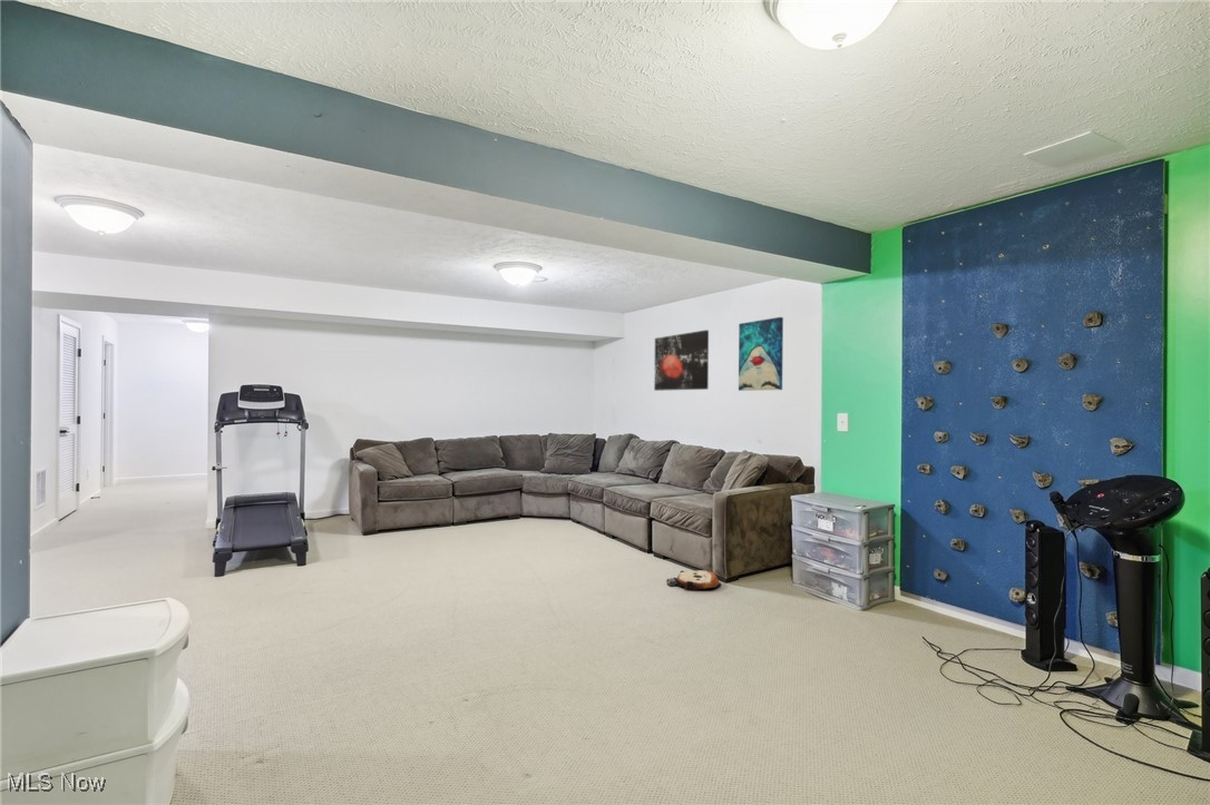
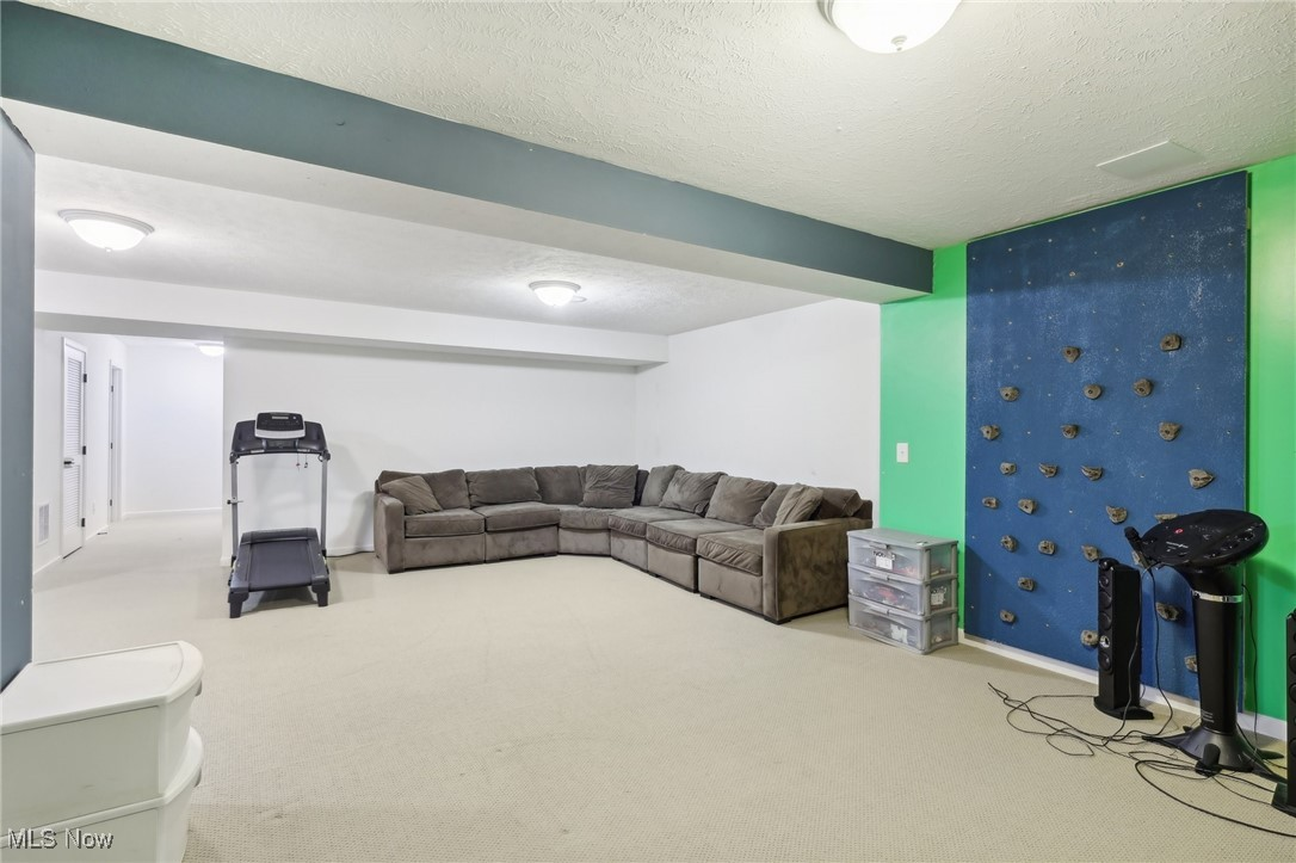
- wall art [738,316,784,392]
- plush toy [666,569,723,591]
- wall art [653,328,710,392]
